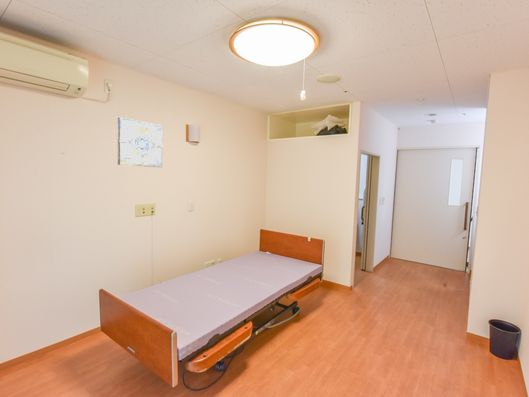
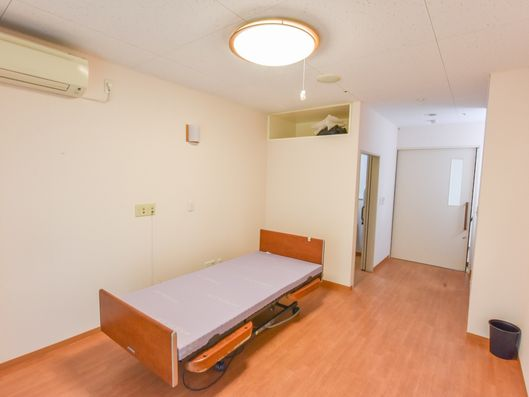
- wall art [117,116,164,168]
